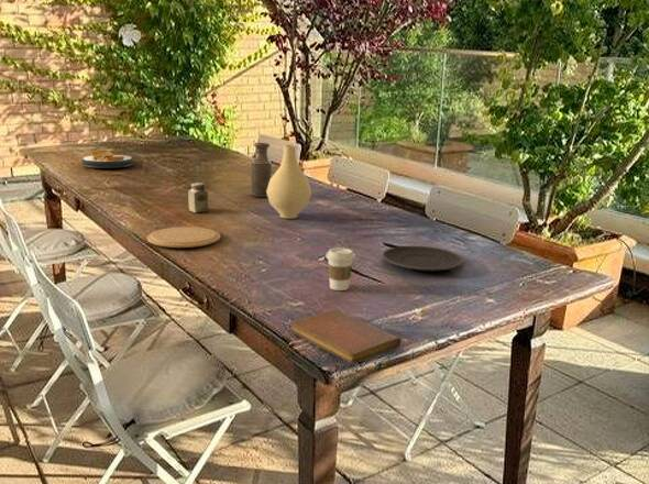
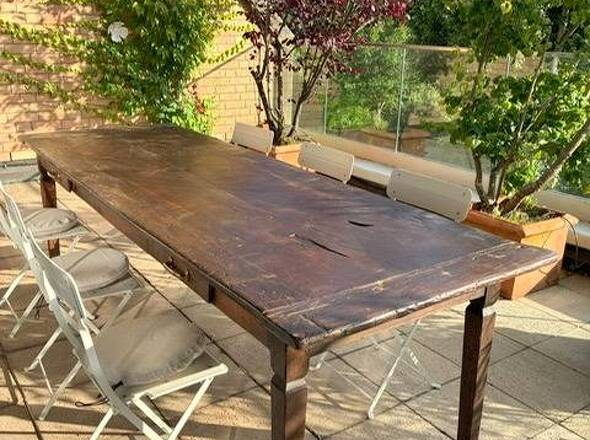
- coffee cup [326,248,356,292]
- plate [80,150,135,169]
- vase [266,144,312,220]
- bottle [250,142,273,198]
- salt shaker [187,182,209,213]
- plate [381,245,464,272]
- plate [146,226,221,249]
- notebook [289,309,402,365]
